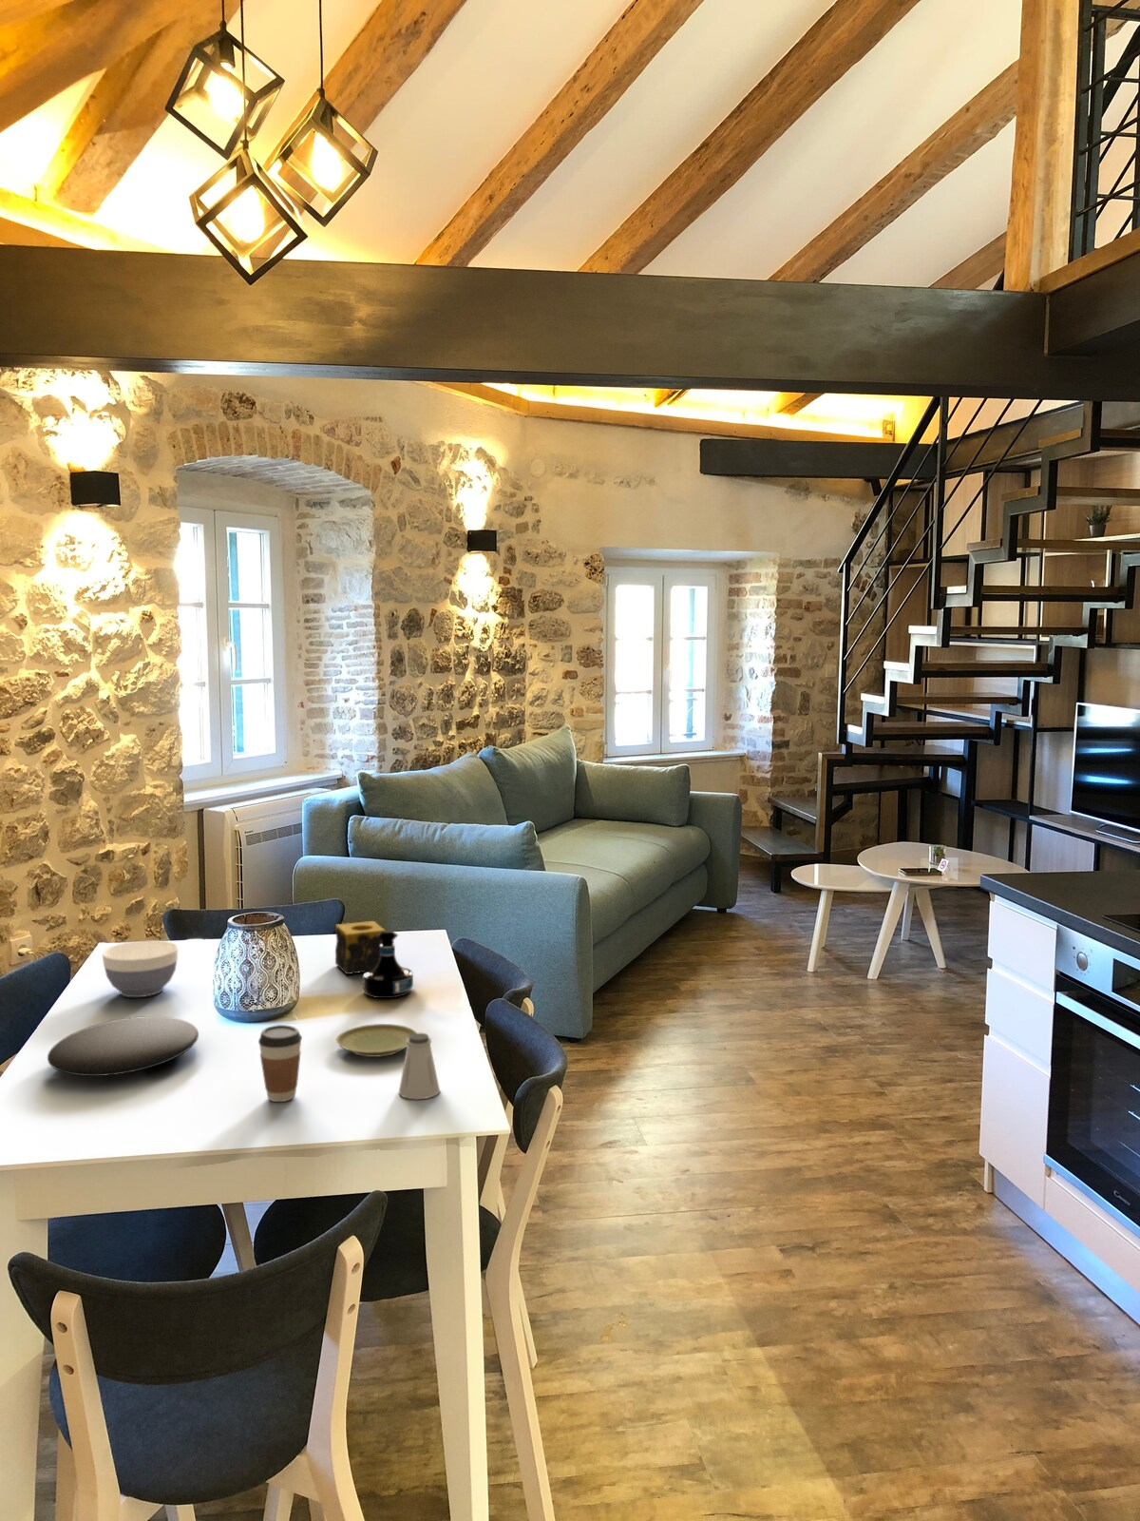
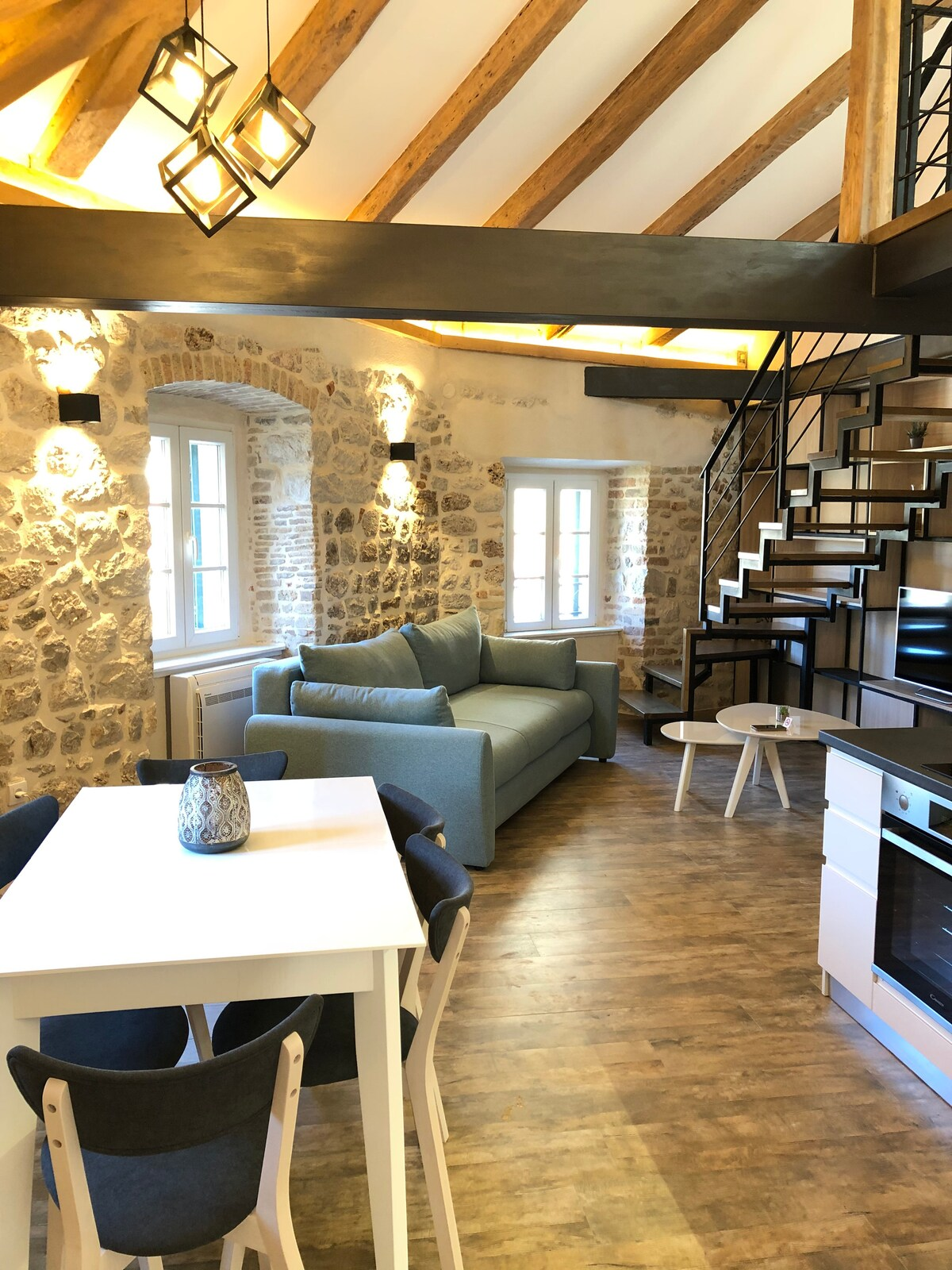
- bowl [102,940,178,998]
- saltshaker [398,1032,441,1101]
- coffee cup [257,1024,303,1103]
- candle [334,920,386,975]
- plate [335,1023,418,1058]
- plate [47,1016,200,1077]
- tequila bottle [362,928,414,999]
